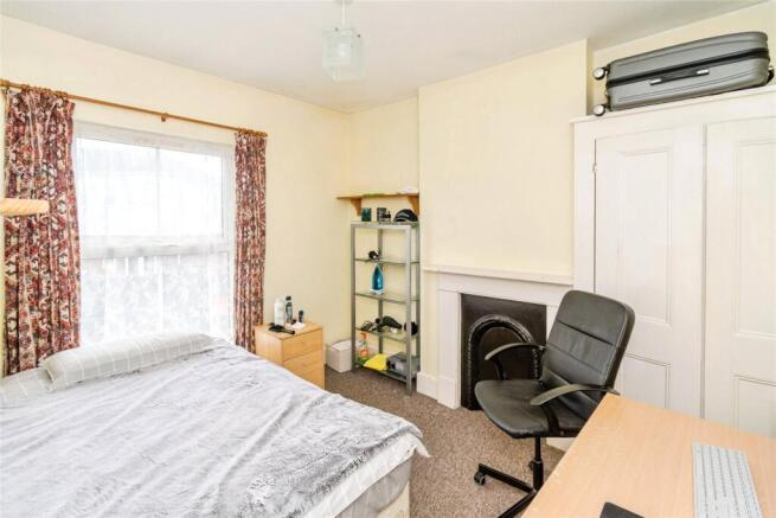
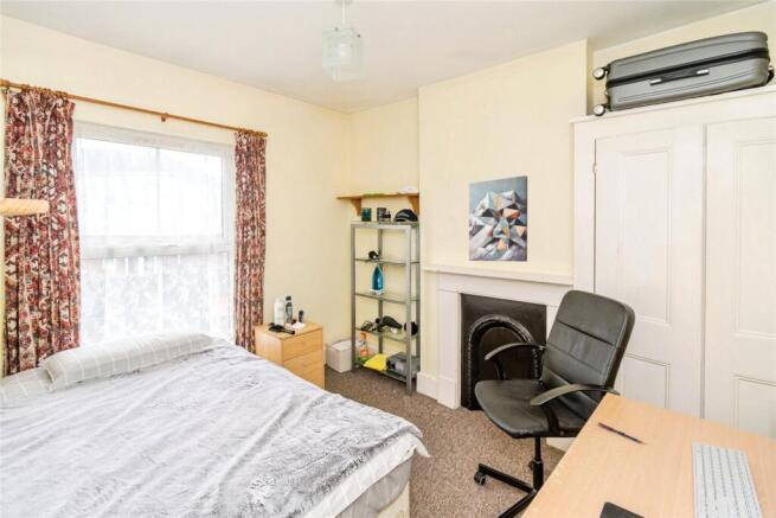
+ wall art [468,174,528,263]
+ pen [597,422,643,443]
